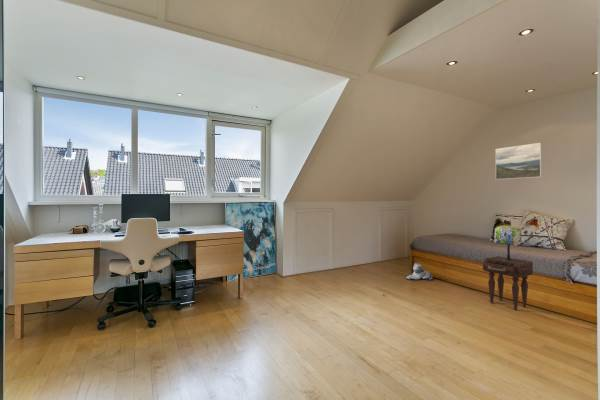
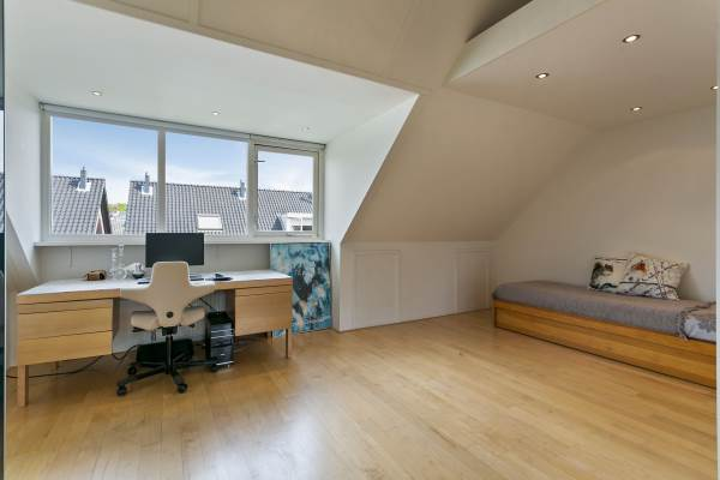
- nightstand [482,255,534,311]
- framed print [495,142,542,180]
- table lamp [493,224,523,262]
- plush toy [405,262,434,281]
